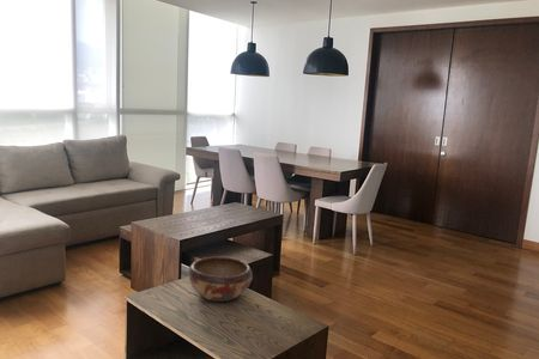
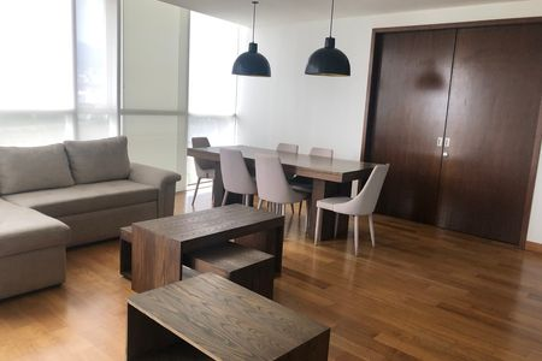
- decorative bowl [187,256,254,303]
